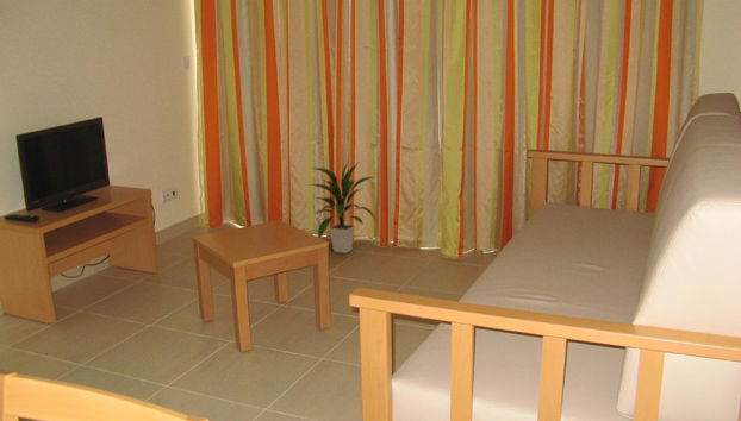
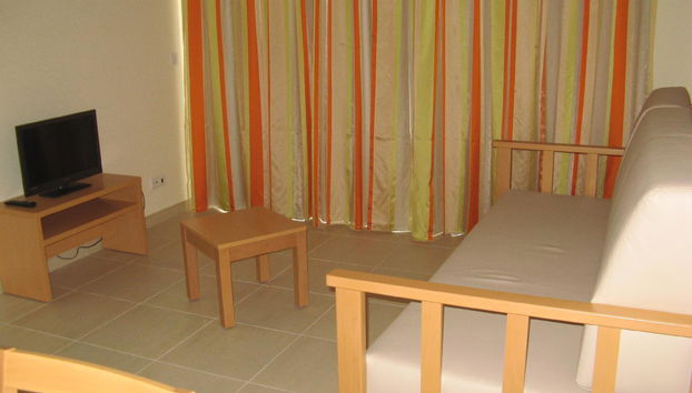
- indoor plant [307,162,378,255]
